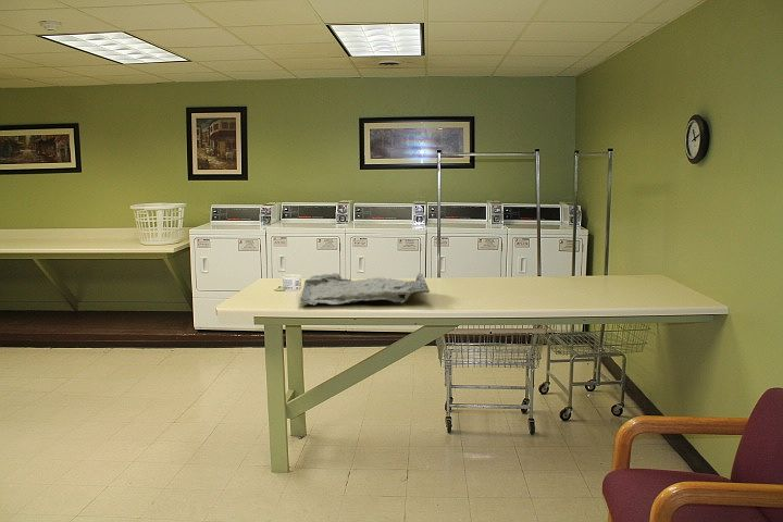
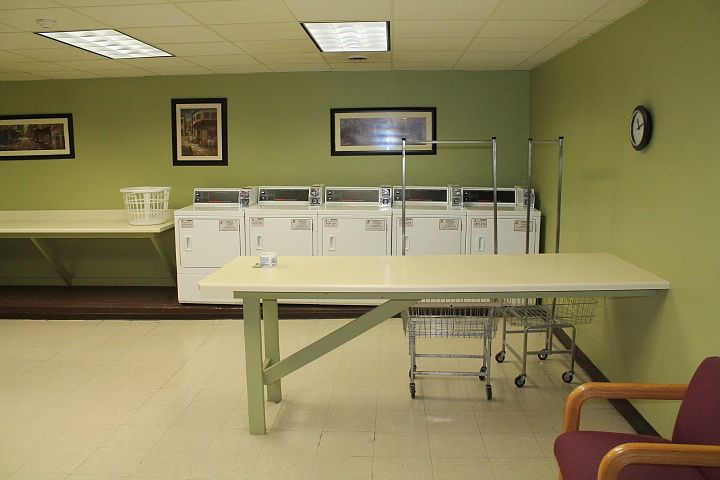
- towel [299,272,431,306]
